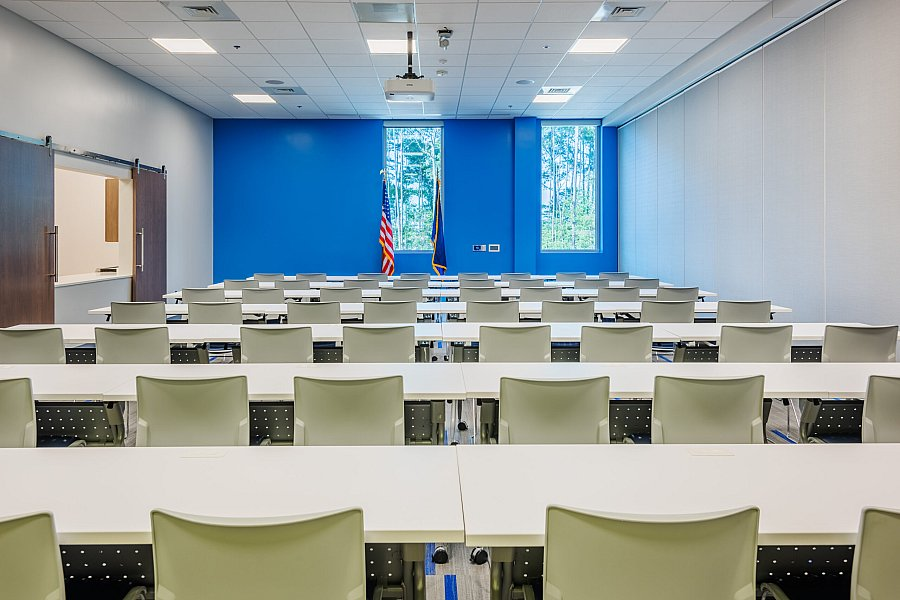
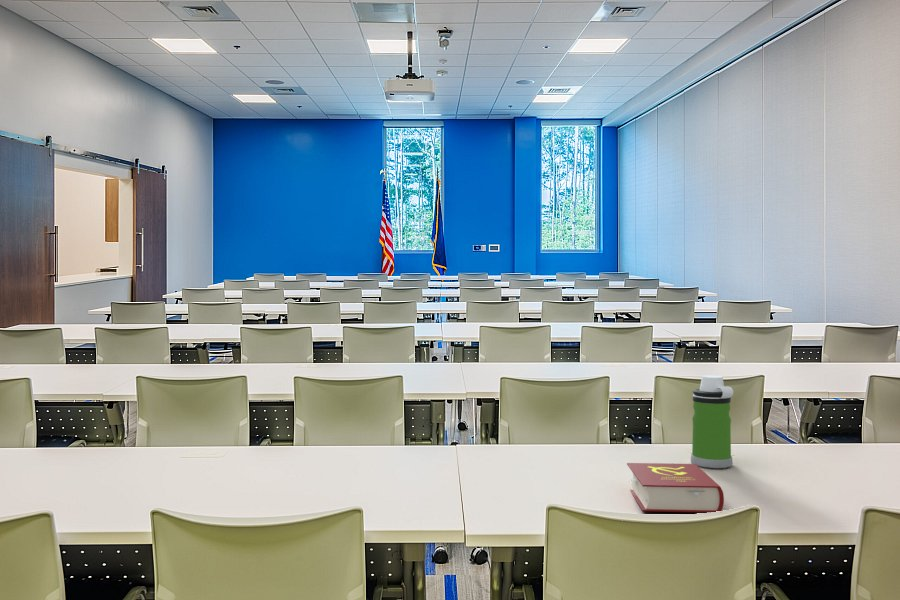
+ book [626,462,725,513]
+ water bottle [690,375,734,469]
